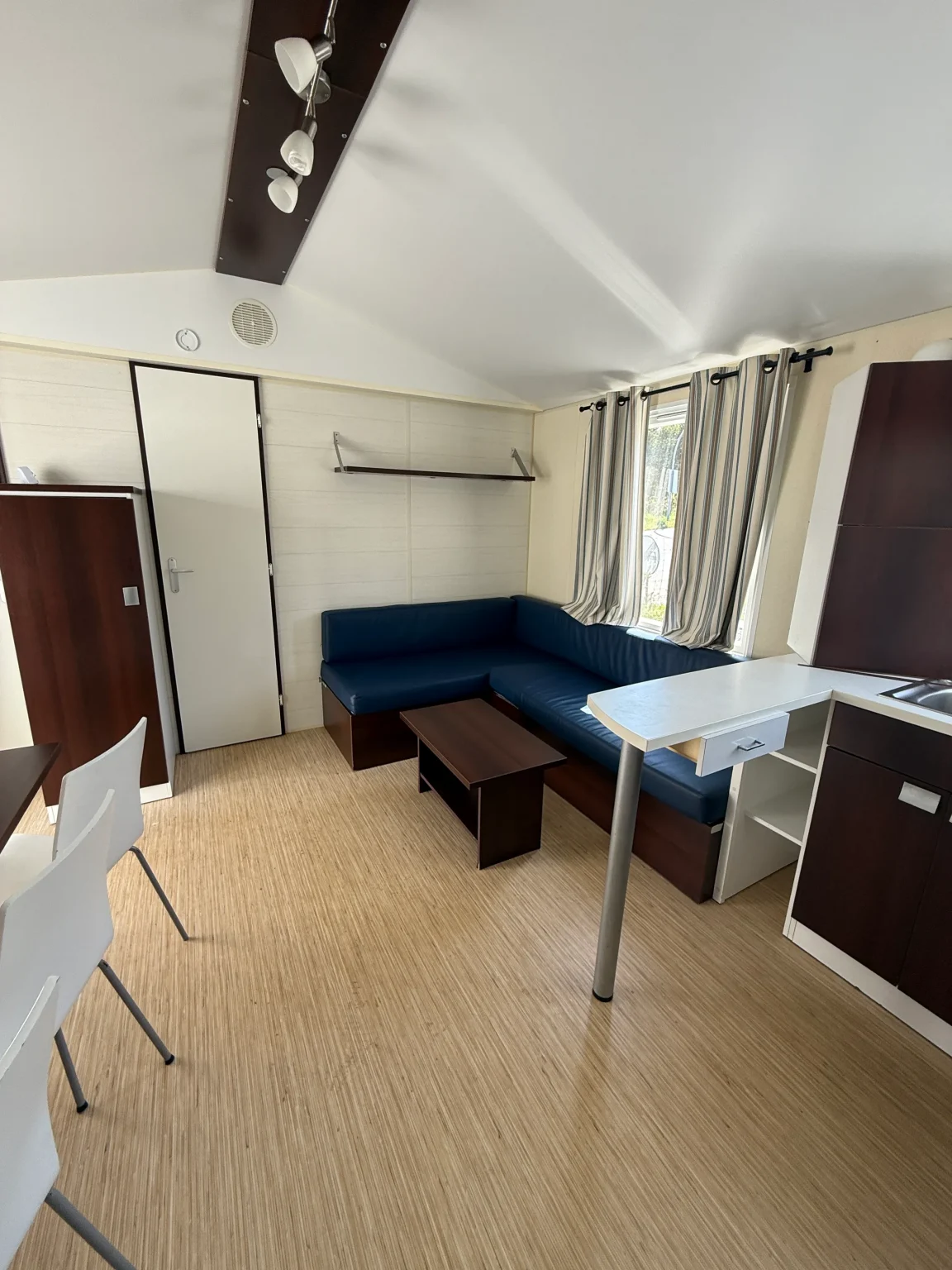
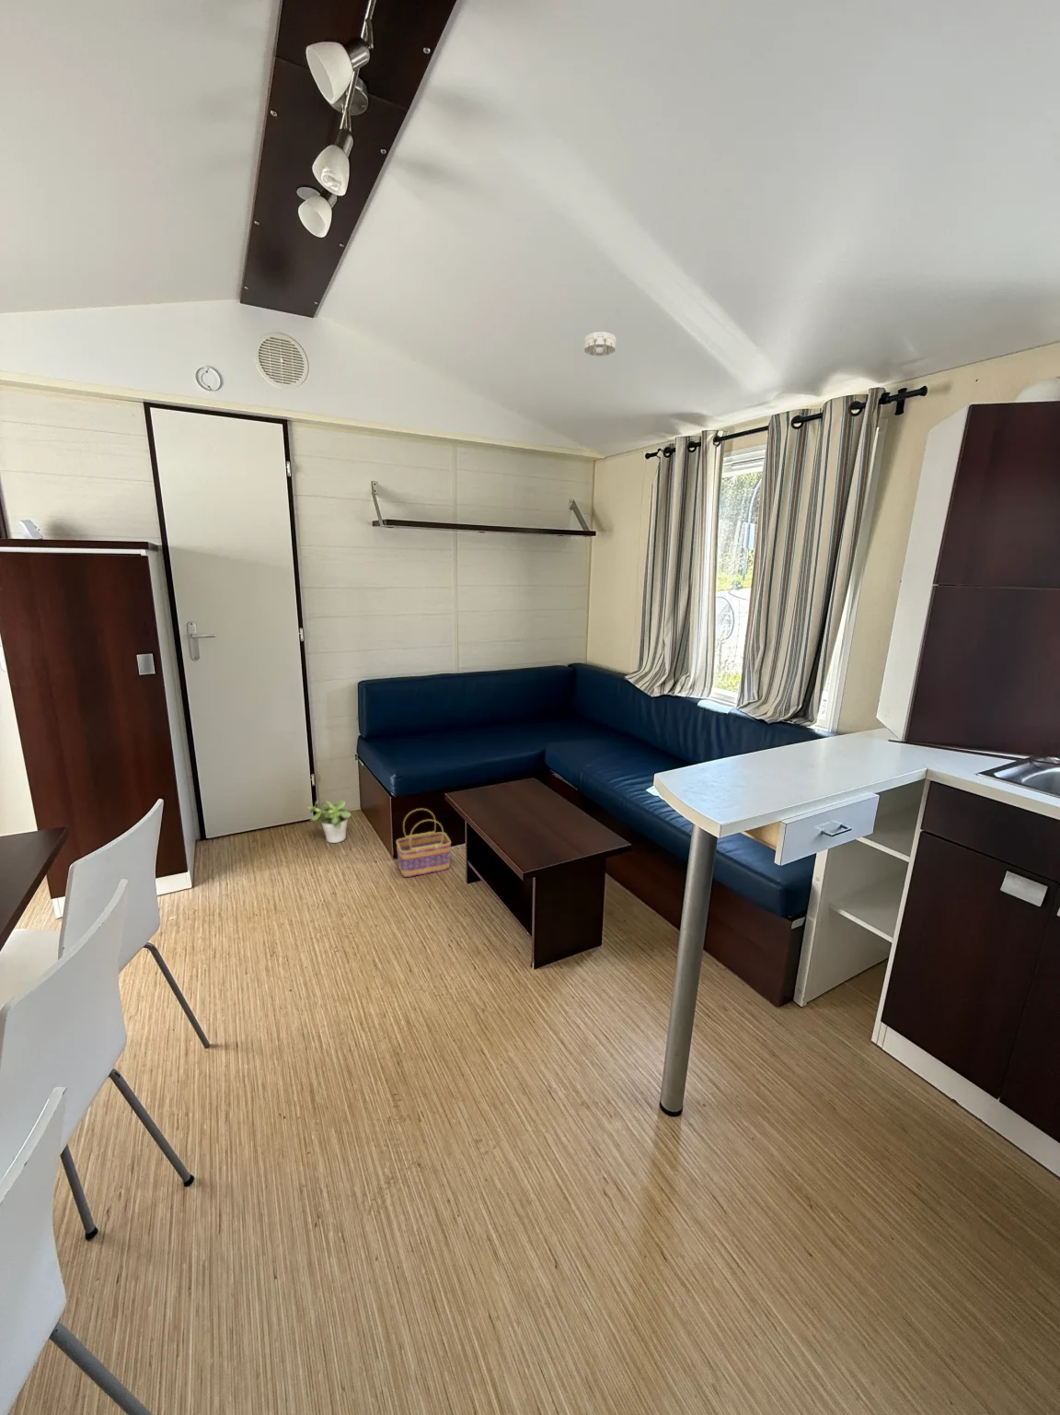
+ potted plant [305,800,352,843]
+ basket [395,808,452,878]
+ smoke detector [583,331,618,358]
